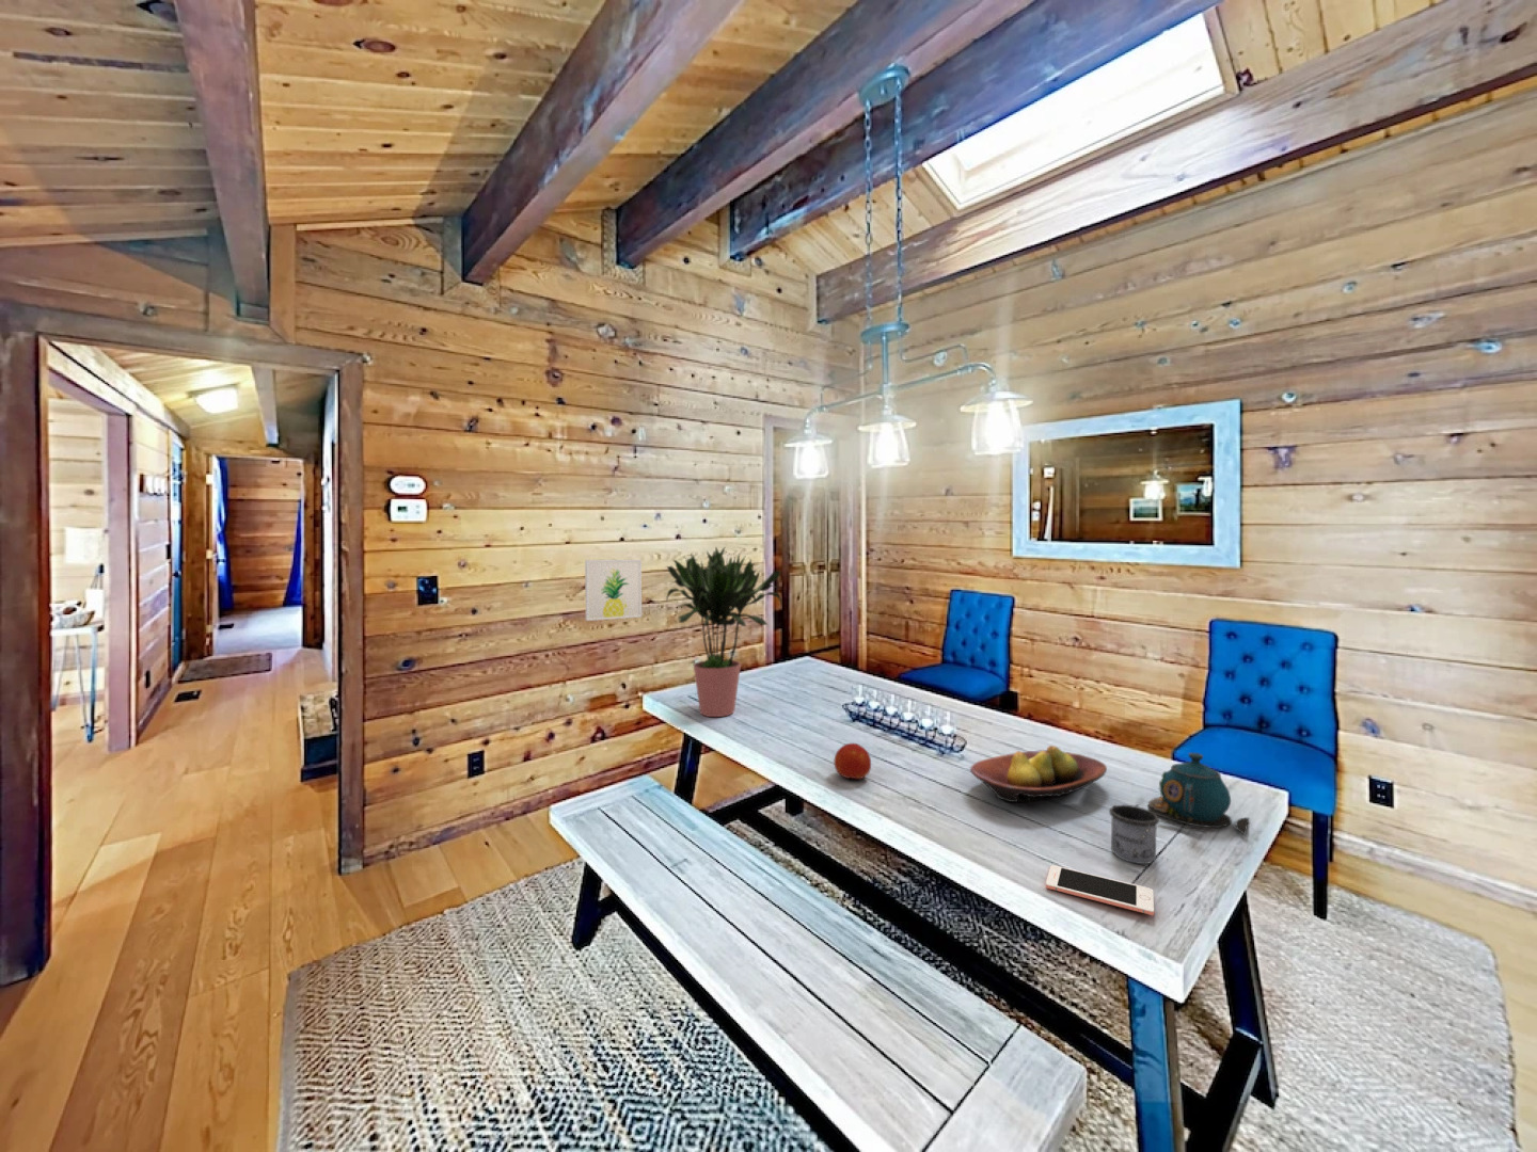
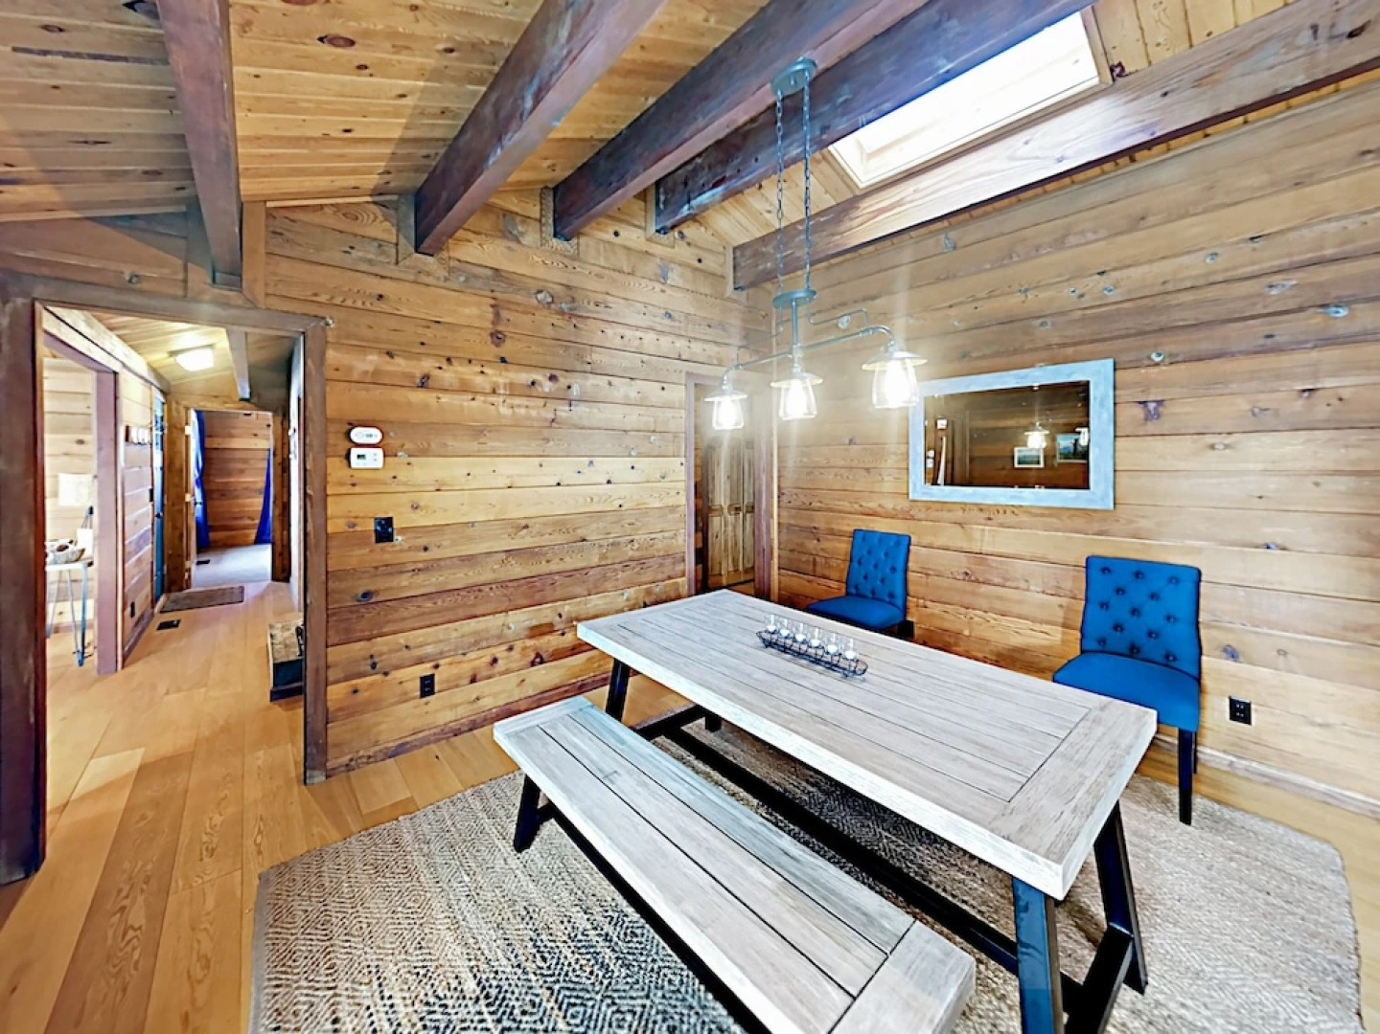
- teapot [1135,751,1251,836]
- wall art [583,559,643,622]
- fruit [833,743,873,781]
- potted plant [663,546,784,718]
- fruit bowl [969,744,1107,803]
- mug [1107,805,1161,865]
- cell phone [1044,864,1155,916]
